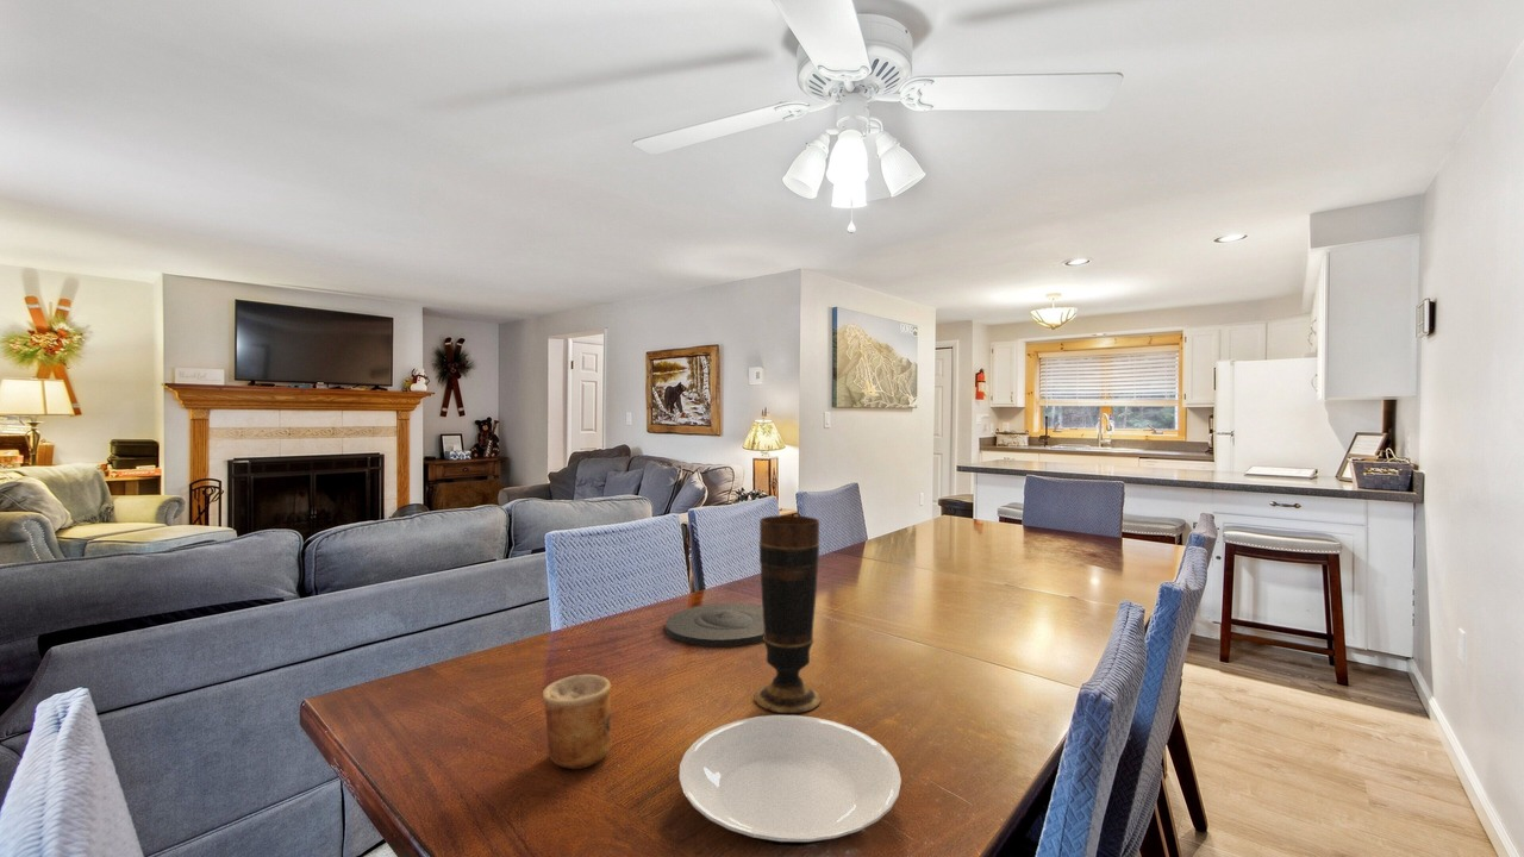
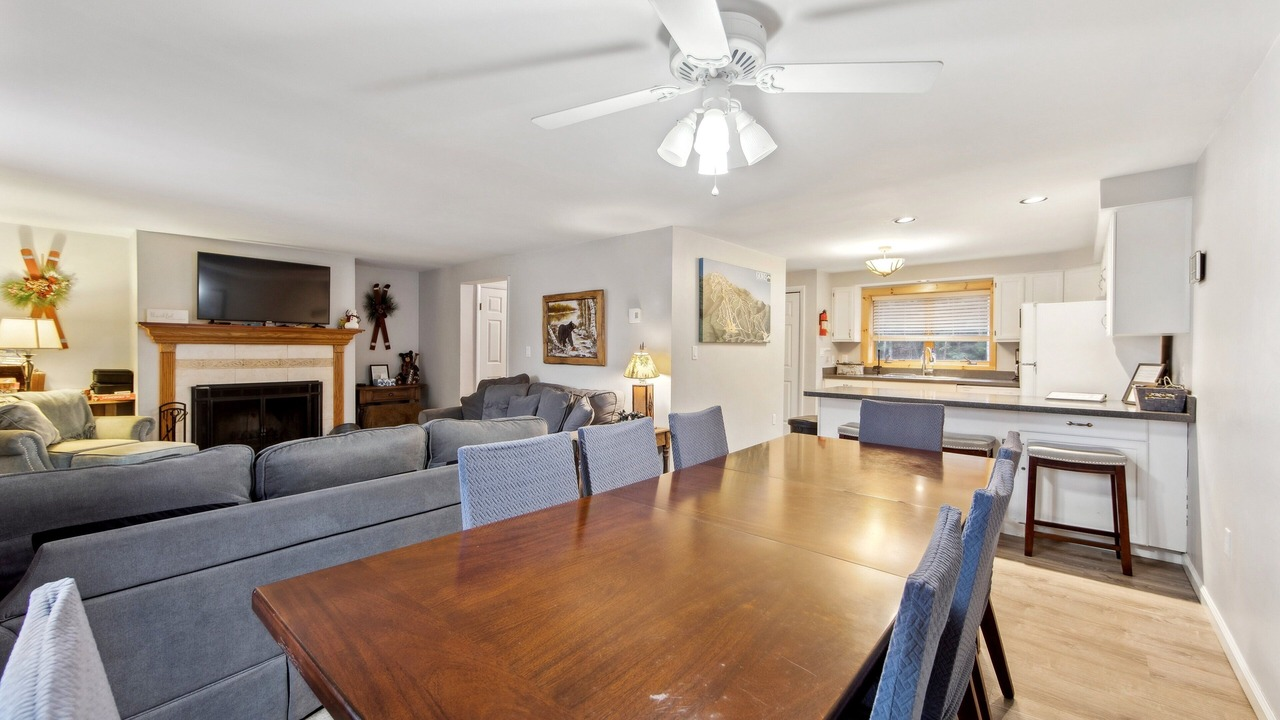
- vase [754,514,823,714]
- cup [541,674,612,770]
- plate [677,714,902,846]
- plate [664,602,764,648]
